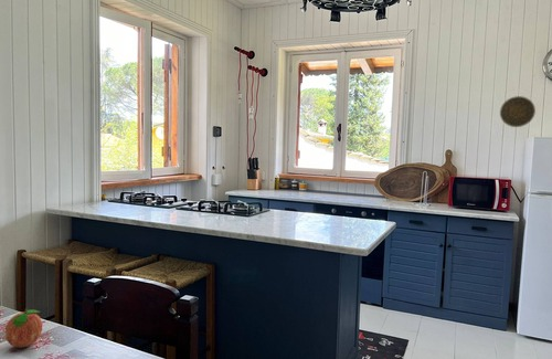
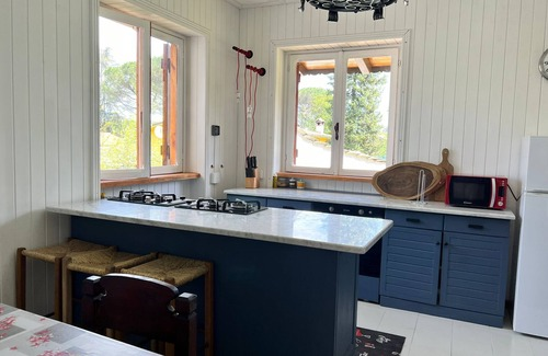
- fruit [4,308,43,349]
- decorative plate [499,95,537,128]
